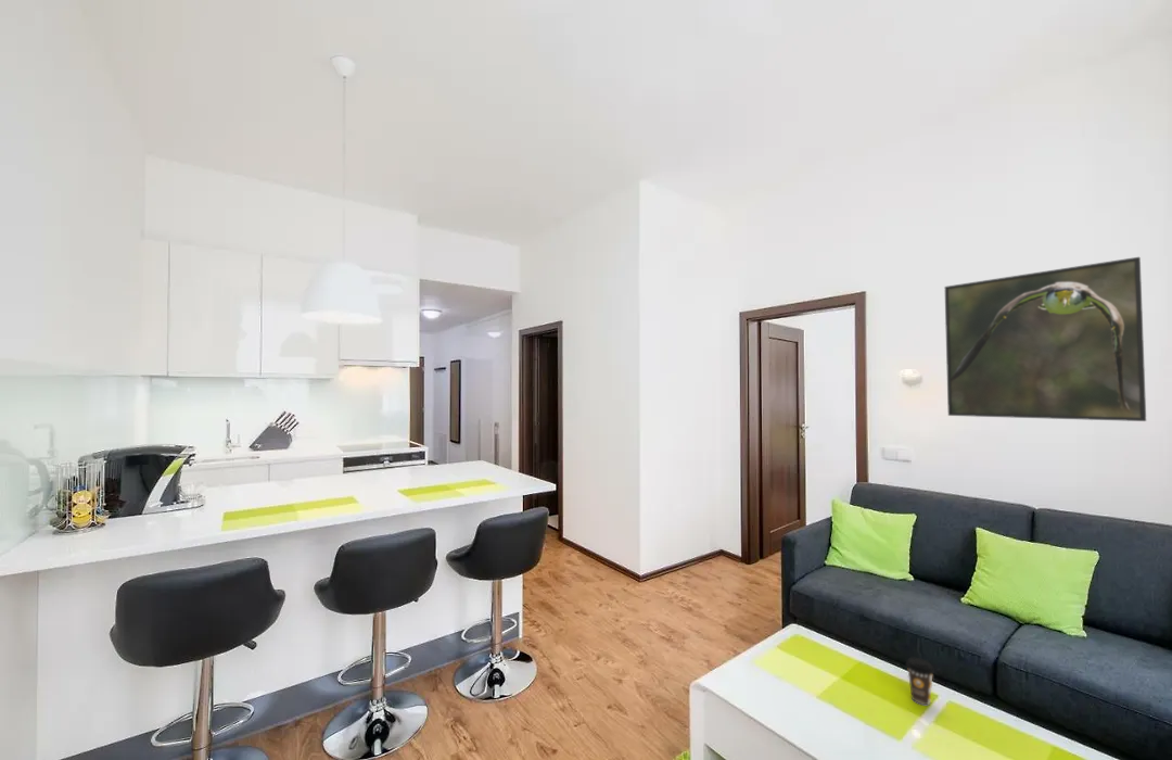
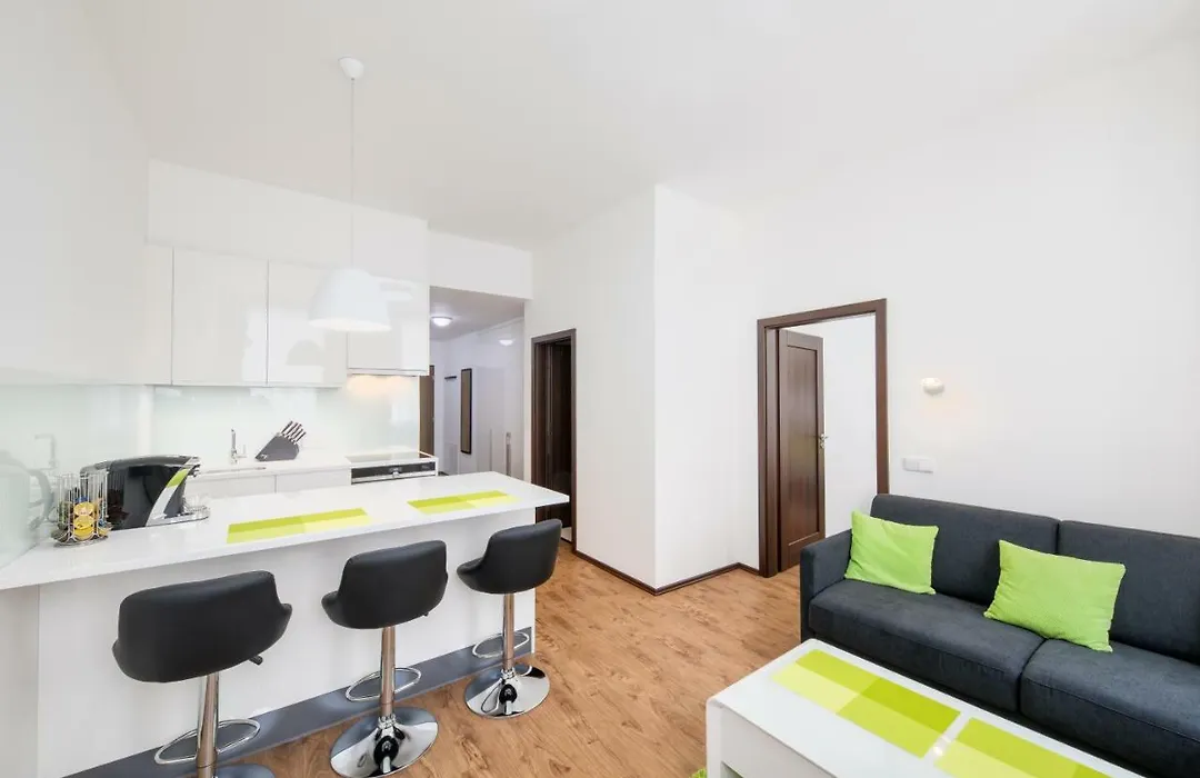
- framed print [944,256,1147,422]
- coffee cup [905,657,935,706]
